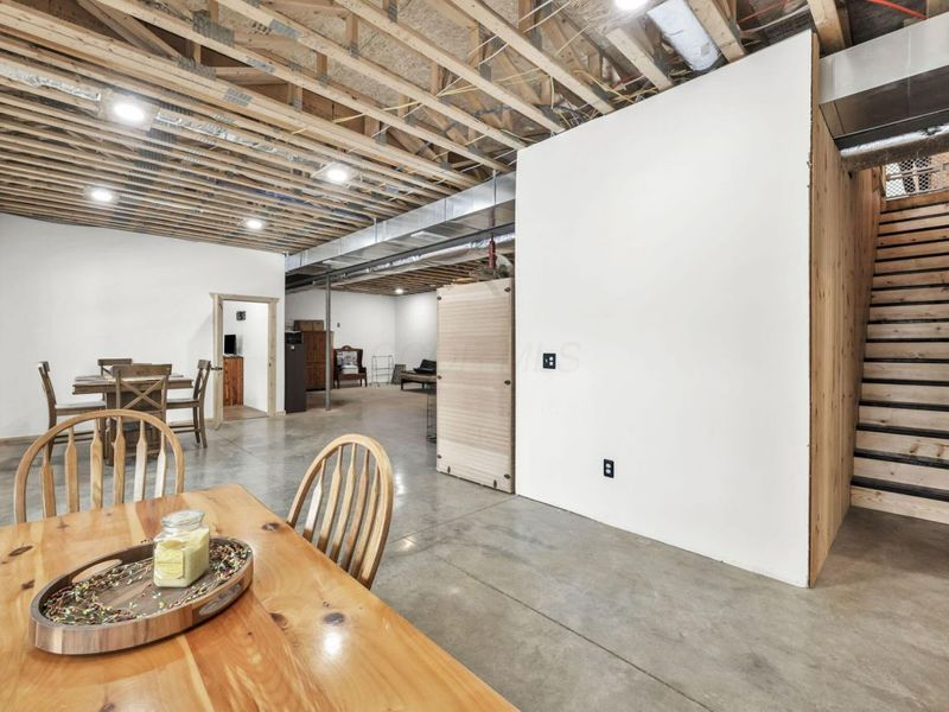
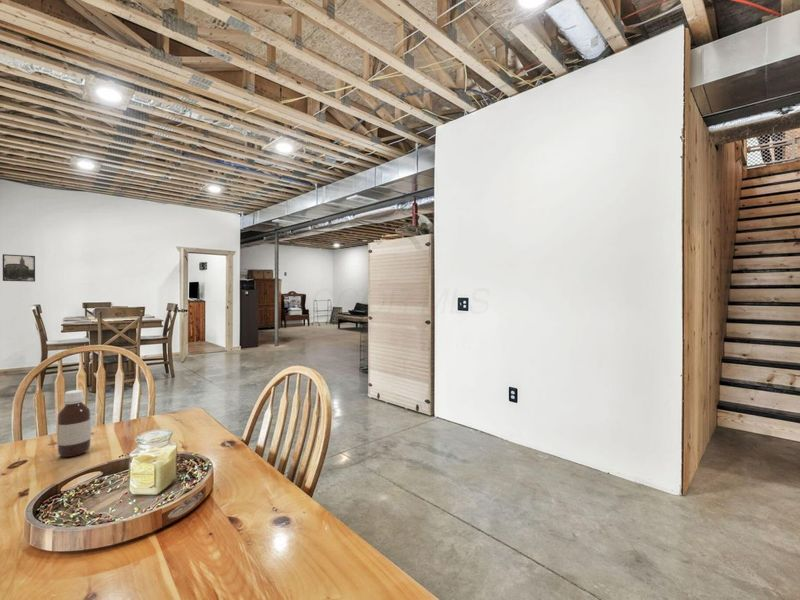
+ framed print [2,253,36,283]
+ bottle [56,389,92,458]
